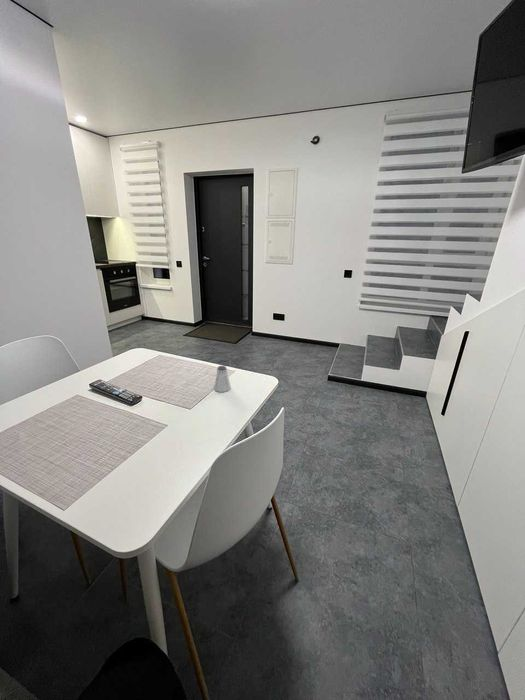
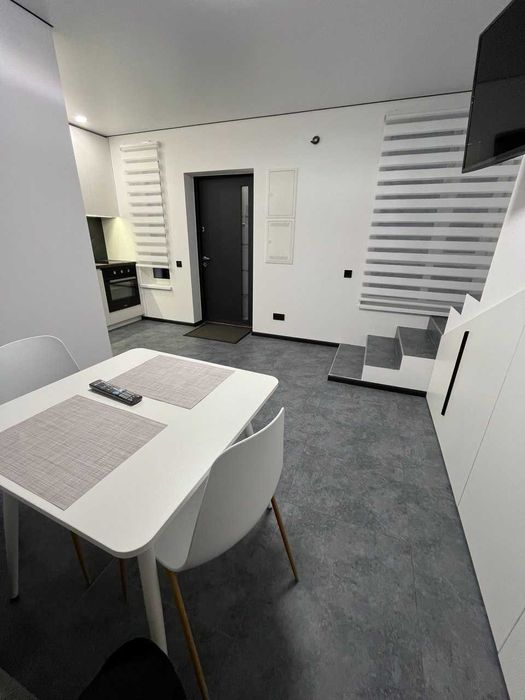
- saltshaker [213,365,232,393]
